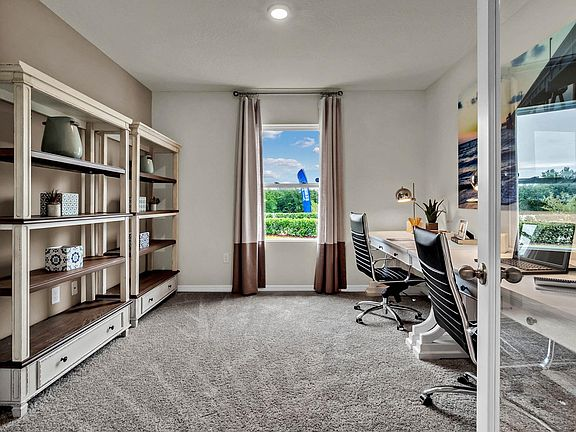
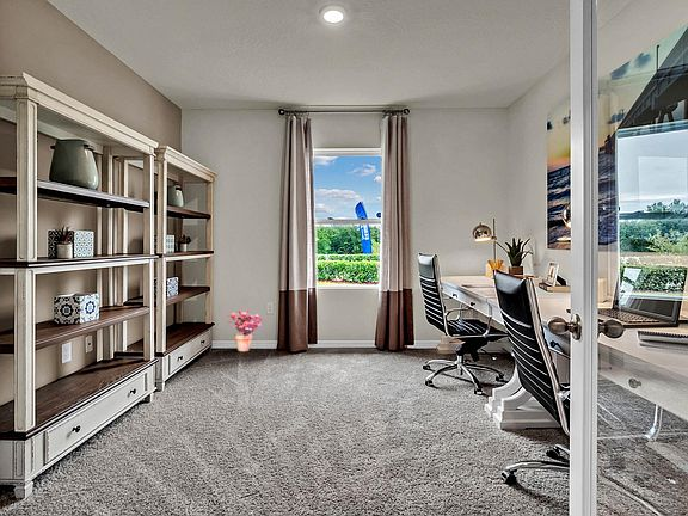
+ potted plant [226,309,264,352]
